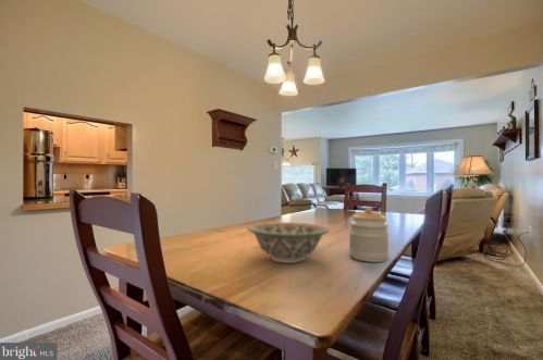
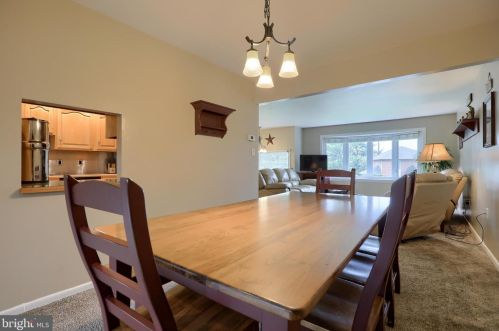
- decorative bowl [247,221,331,264]
- jar [348,206,390,263]
